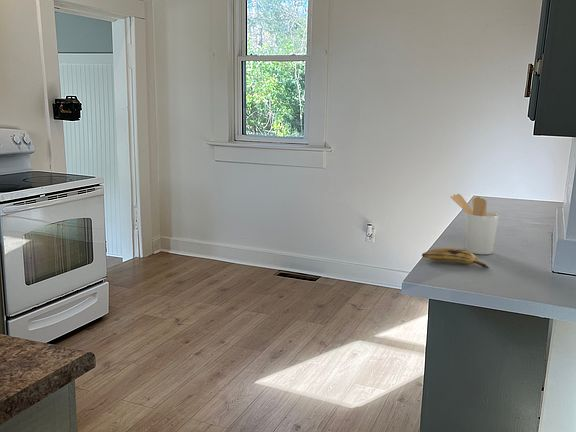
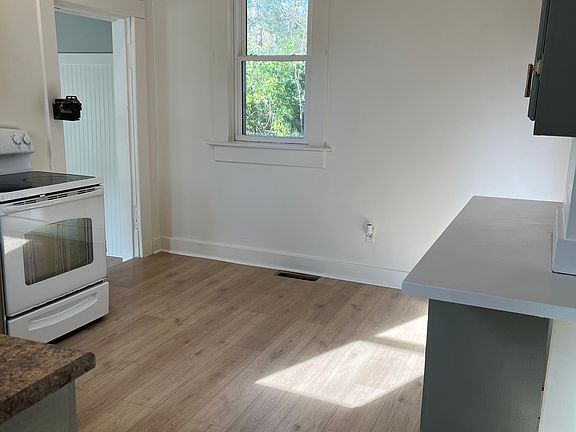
- banana [421,247,490,269]
- utensil holder [449,193,500,255]
